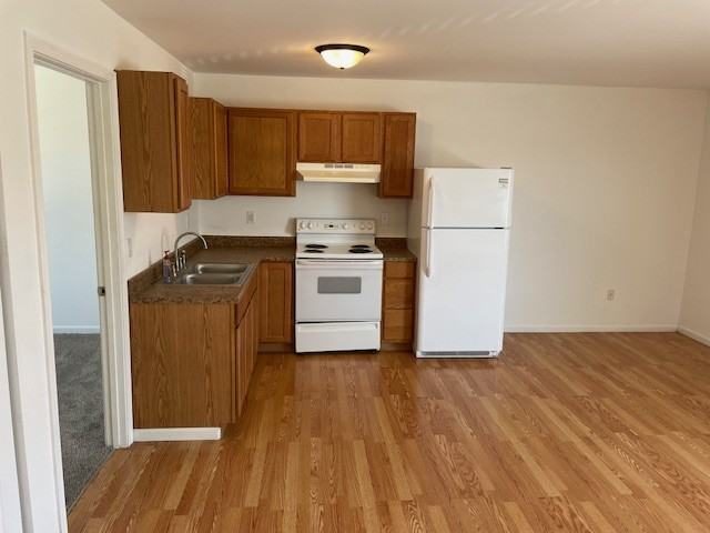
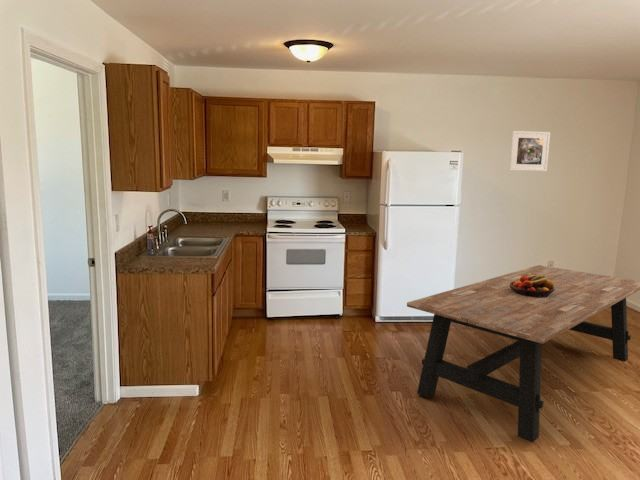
+ fruit bowl [510,273,555,298]
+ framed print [508,130,551,172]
+ dining table [406,264,640,443]
